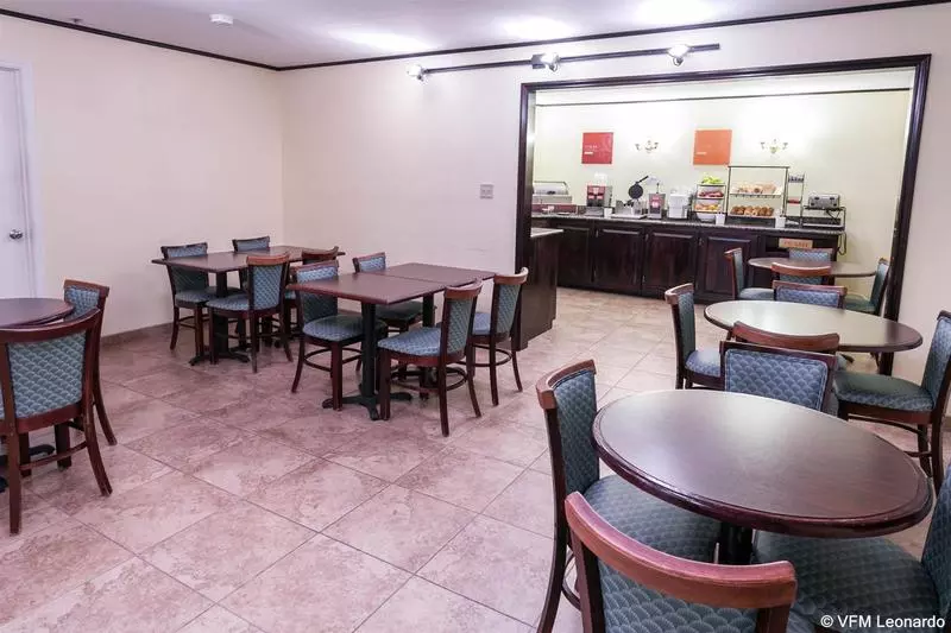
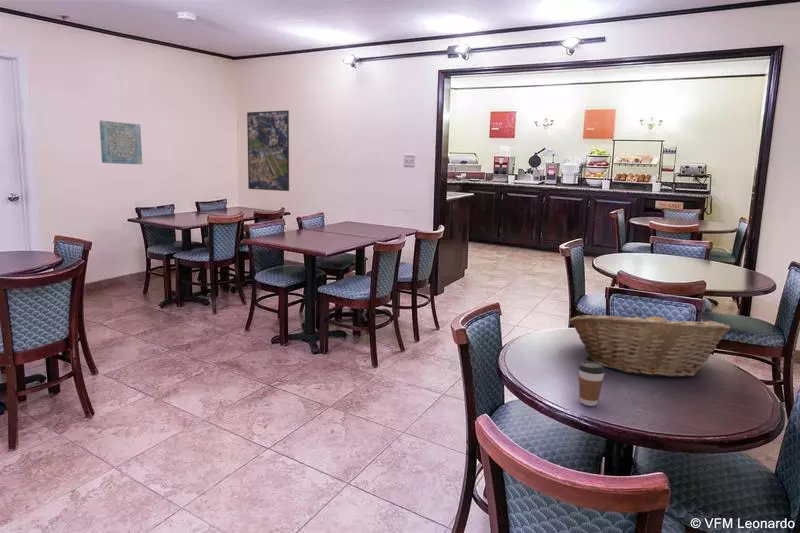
+ coffee cup [577,360,606,407]
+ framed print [246,109,290,192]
+ wall art [98,120,143,165]
+ fruit basket [568,308,731,378]
